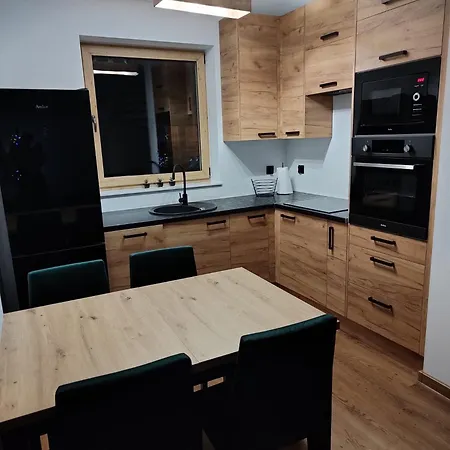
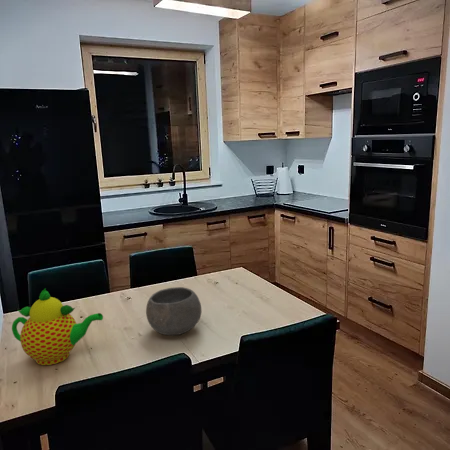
+ teapot [11,287,104,366]
+ bowl [145,286,203,336]
